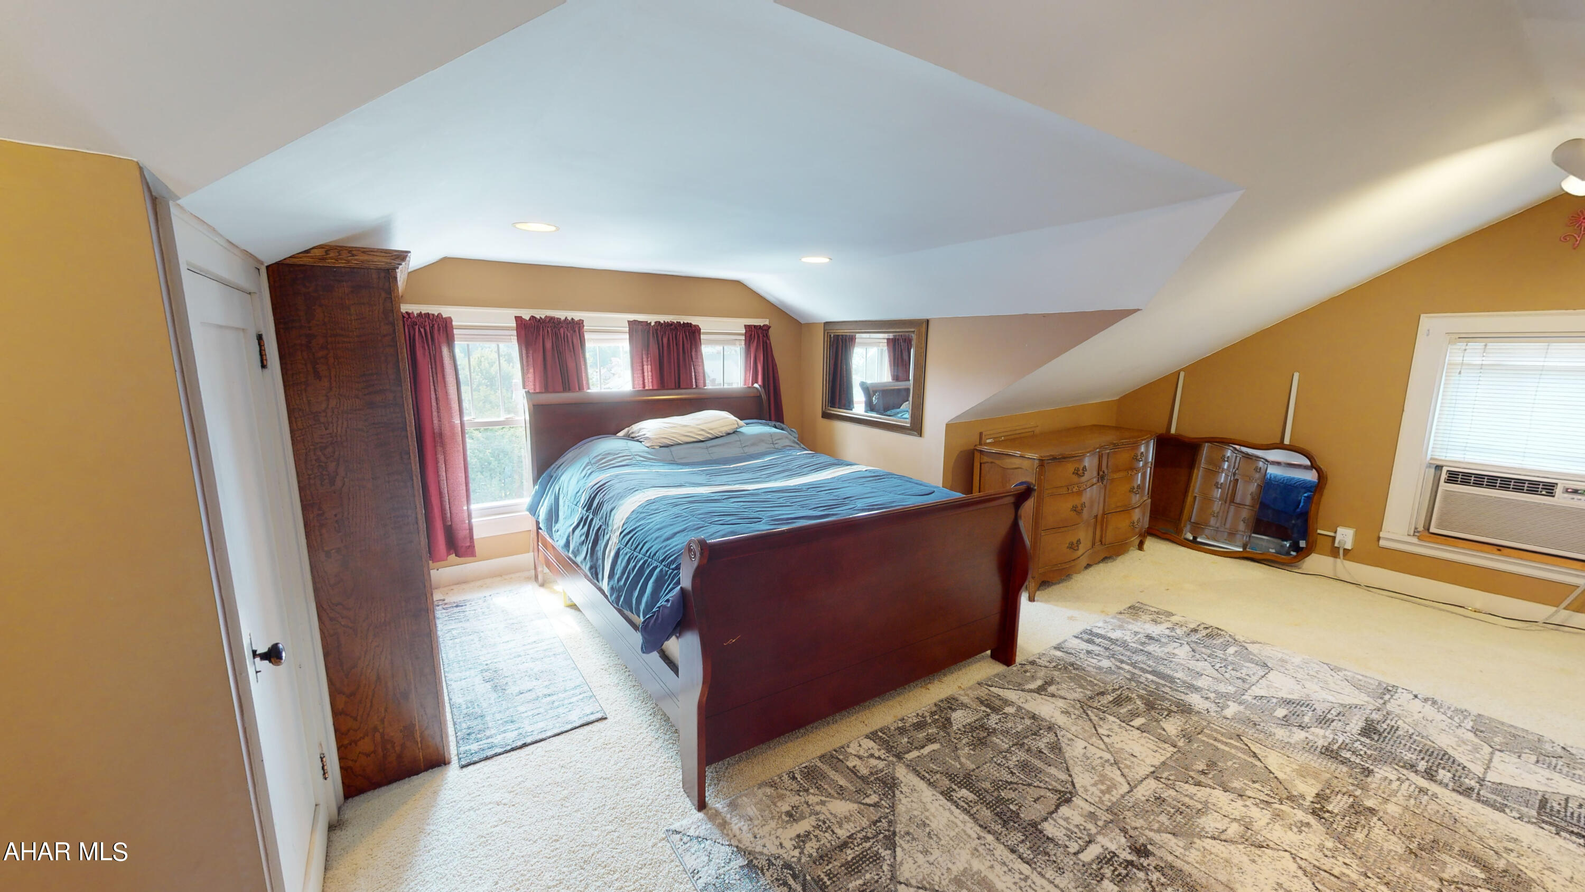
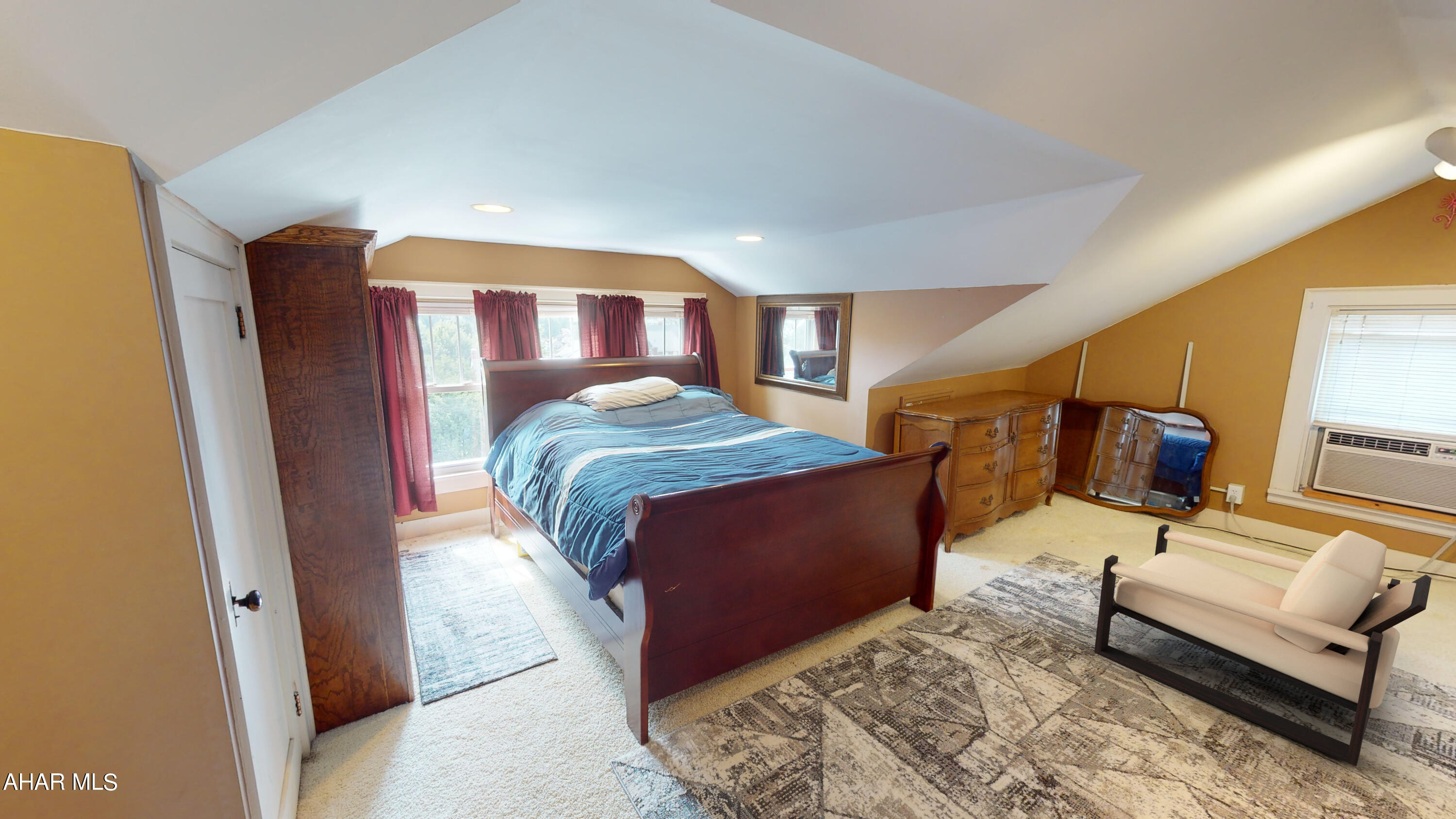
+ armchair [1094,524,1432,767]
